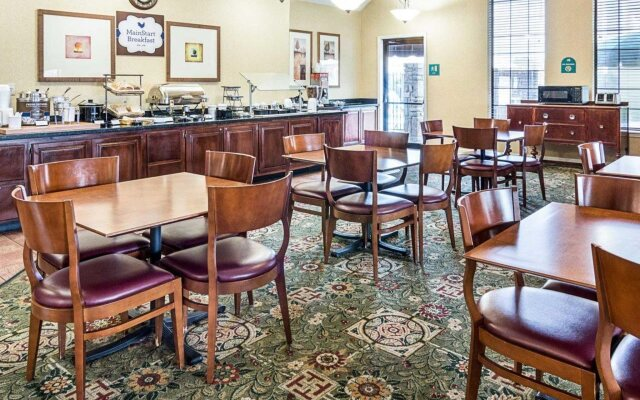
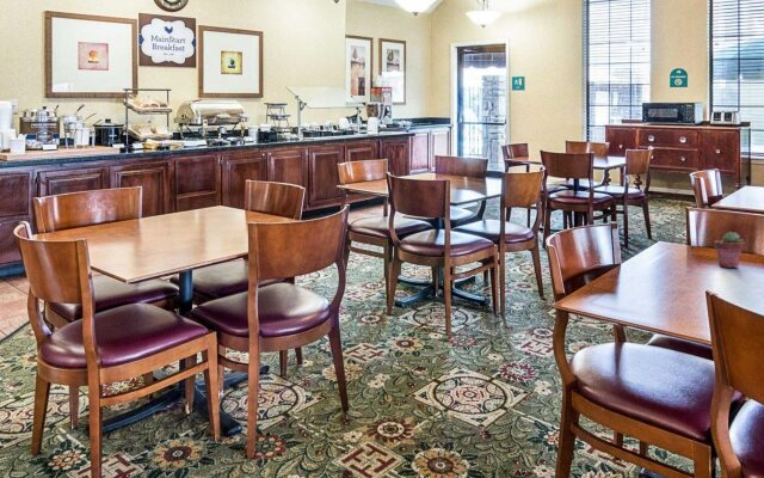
+ potted succulent [714,231,746,269]
